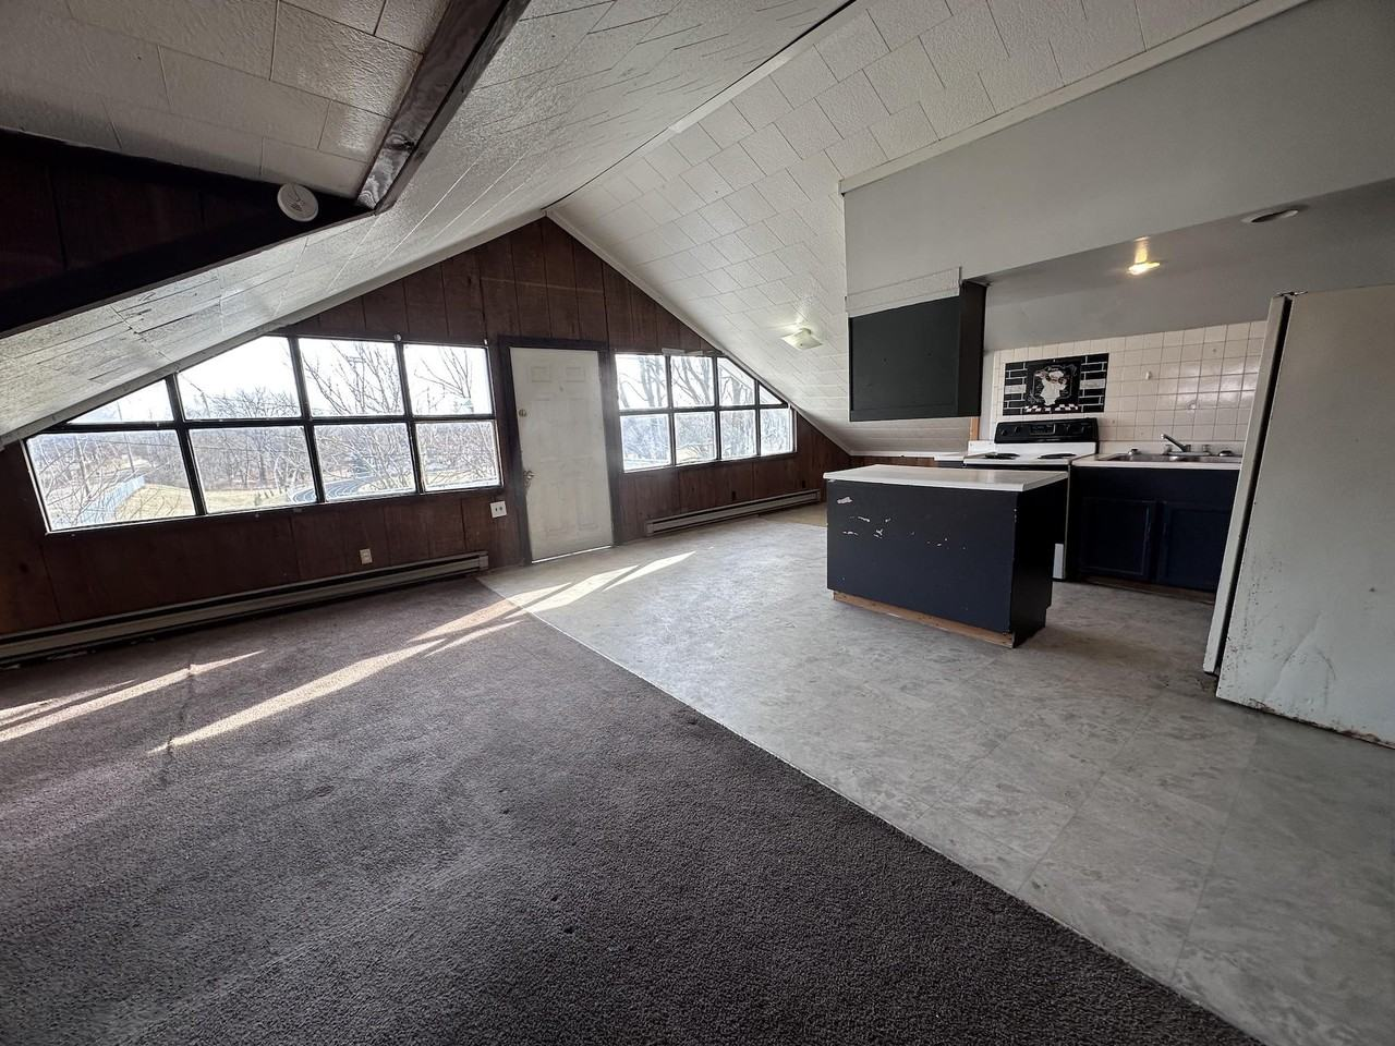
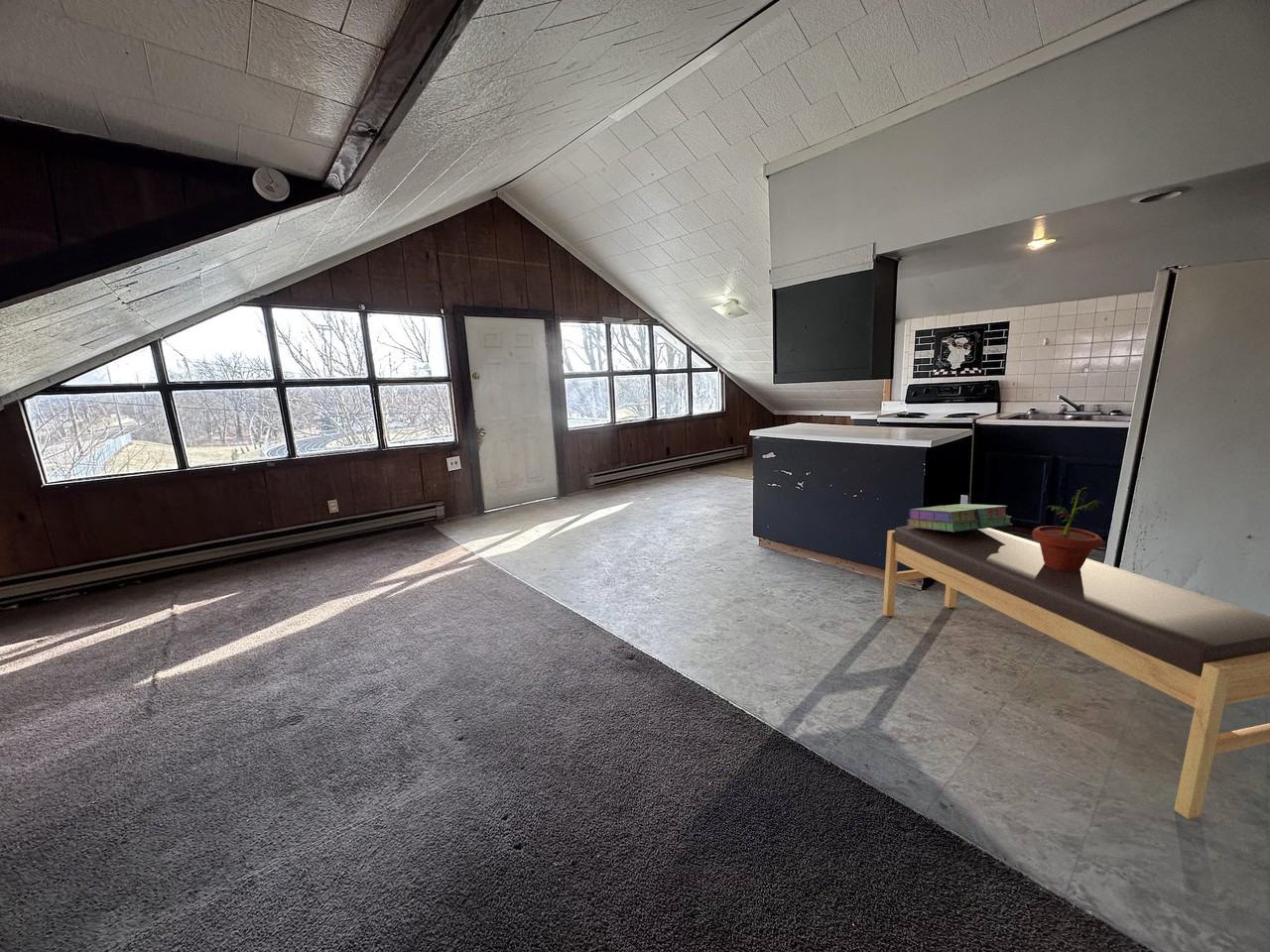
+ potted plant [1031,487,1104,571]
+ bench [882,525,1270,820]
+ stack of books [906,503,1014,532]
